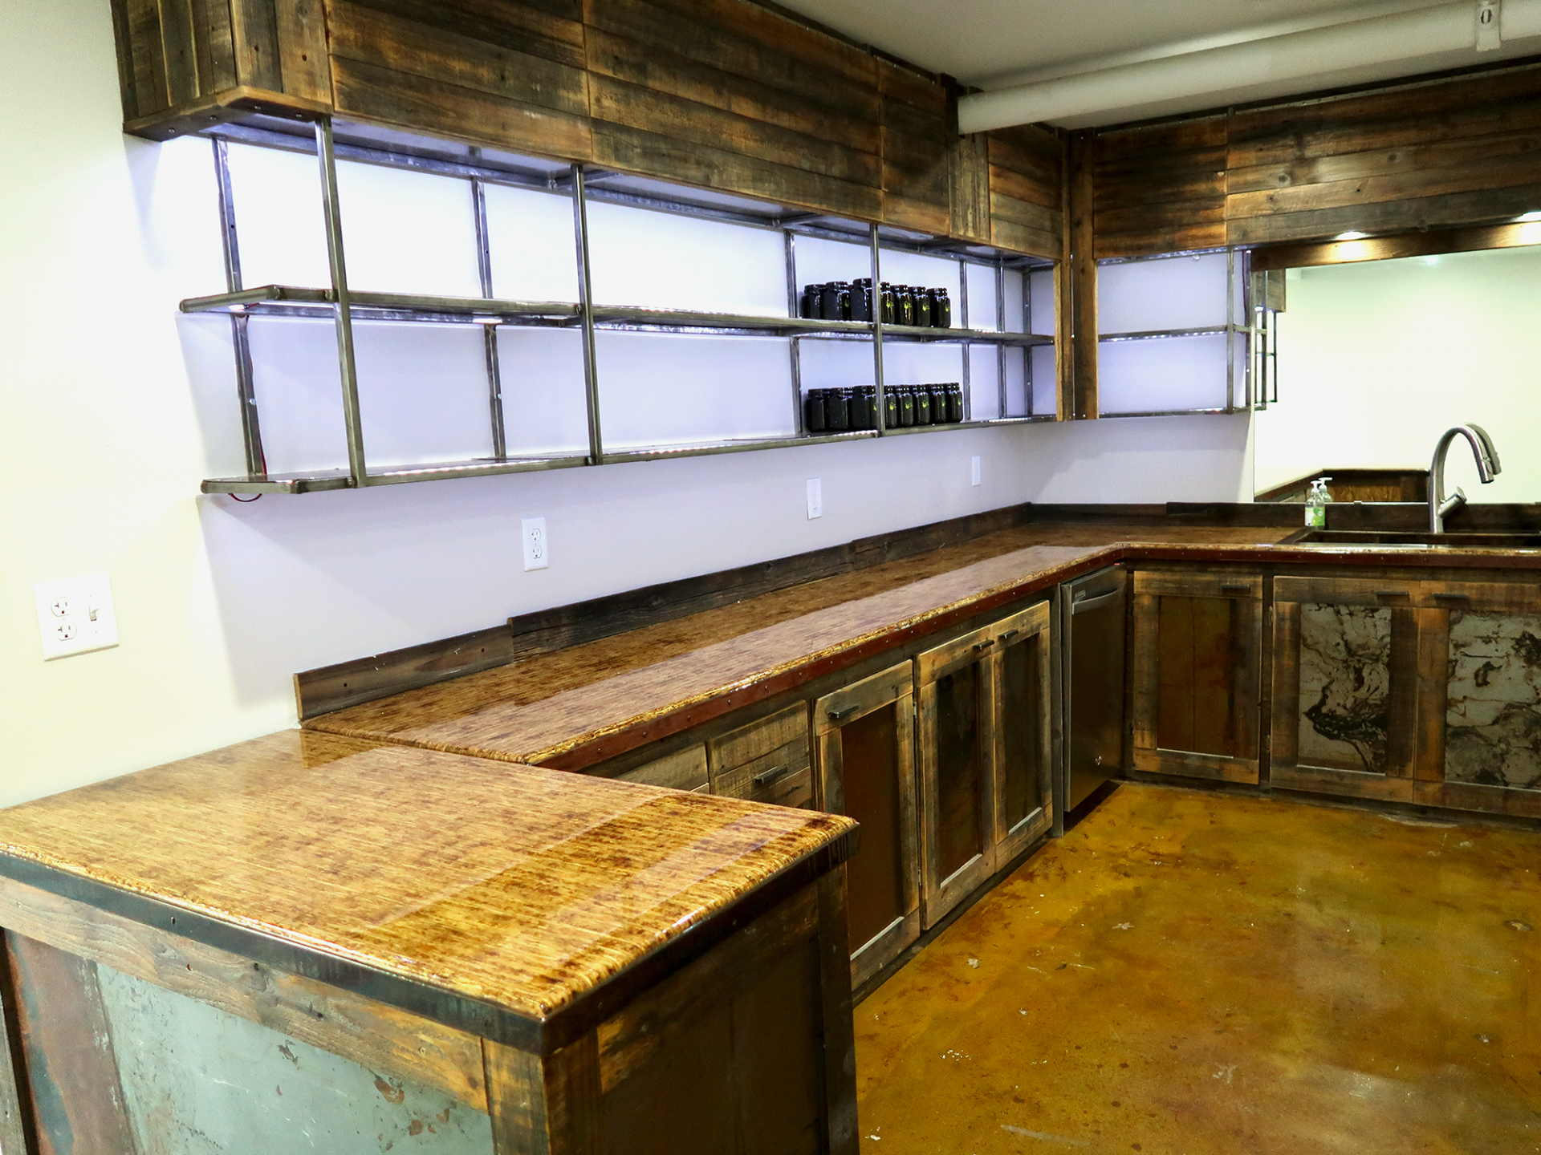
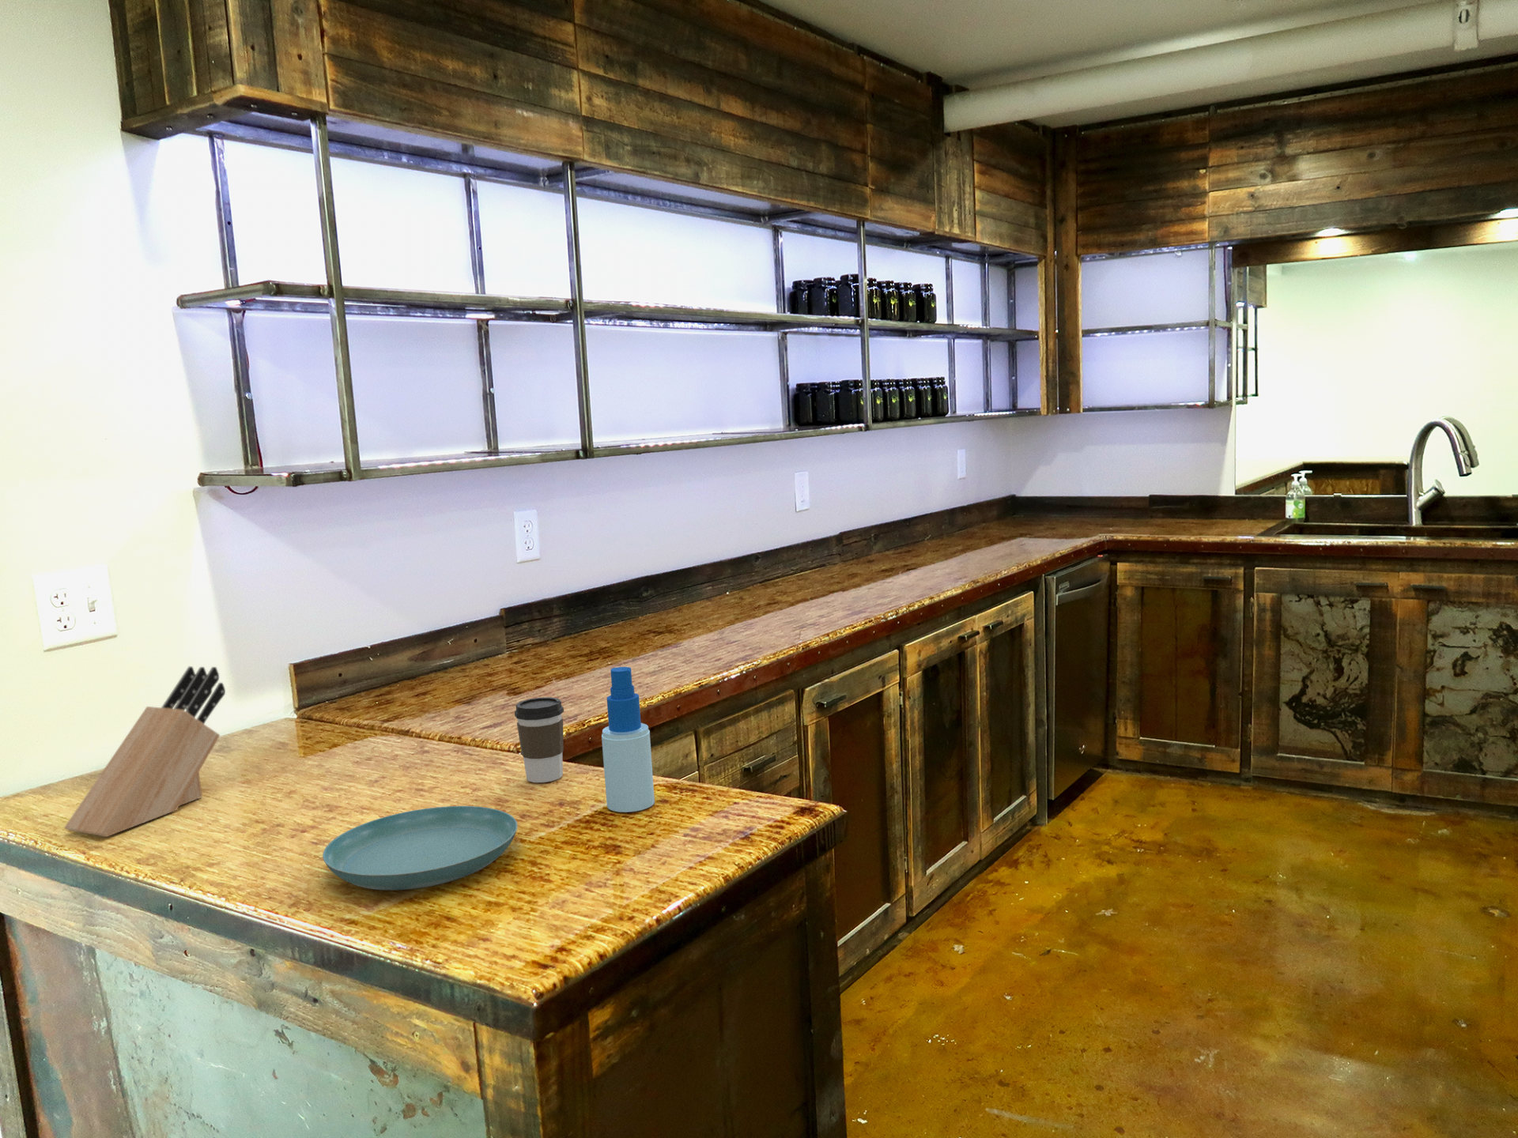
+ saucer [322,806,519,891]
+ knife block [63,666,226,838]
+ spray bottle [601,666,655,813]
+ coffee cup [514,696,564,783]
